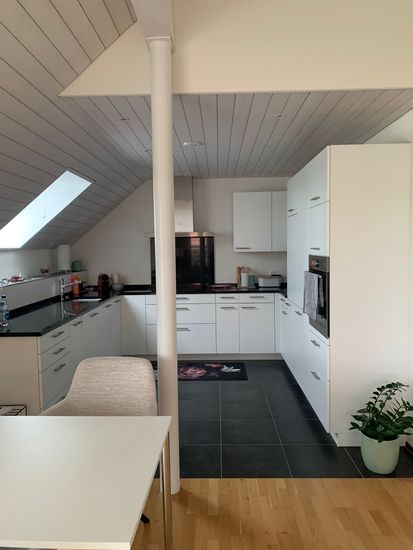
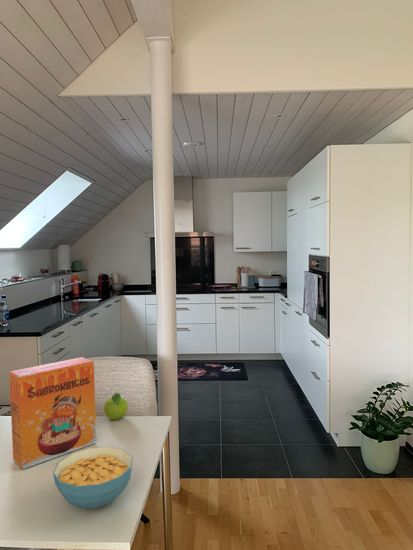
+ cereal bowl [52,446,134,510]
+ fruit [103,392,129,420]
+ cereal box [8,356,97,470]
